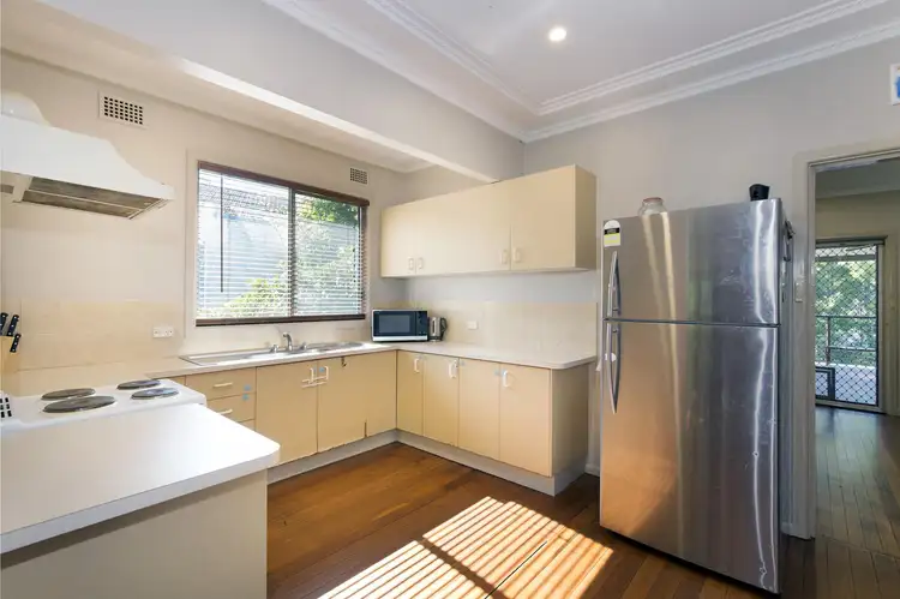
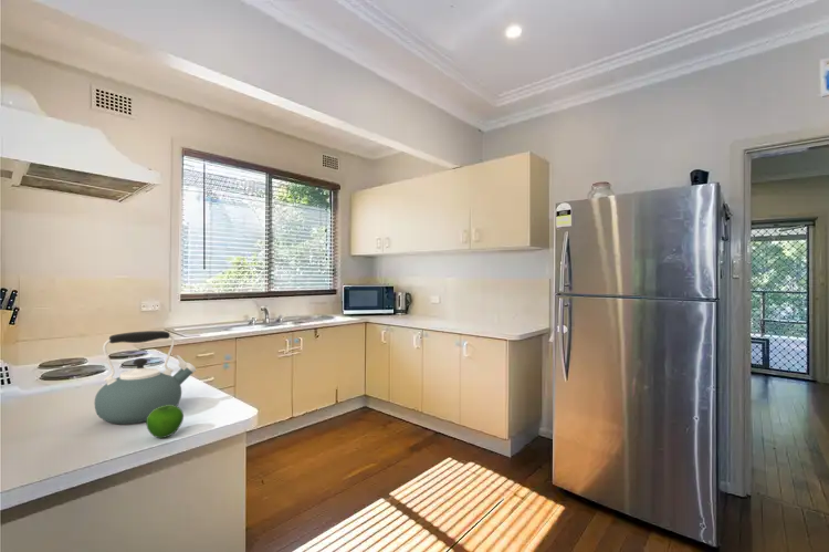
+ kettle [93,330,197,425]
+ apple [145,405,185,439]
